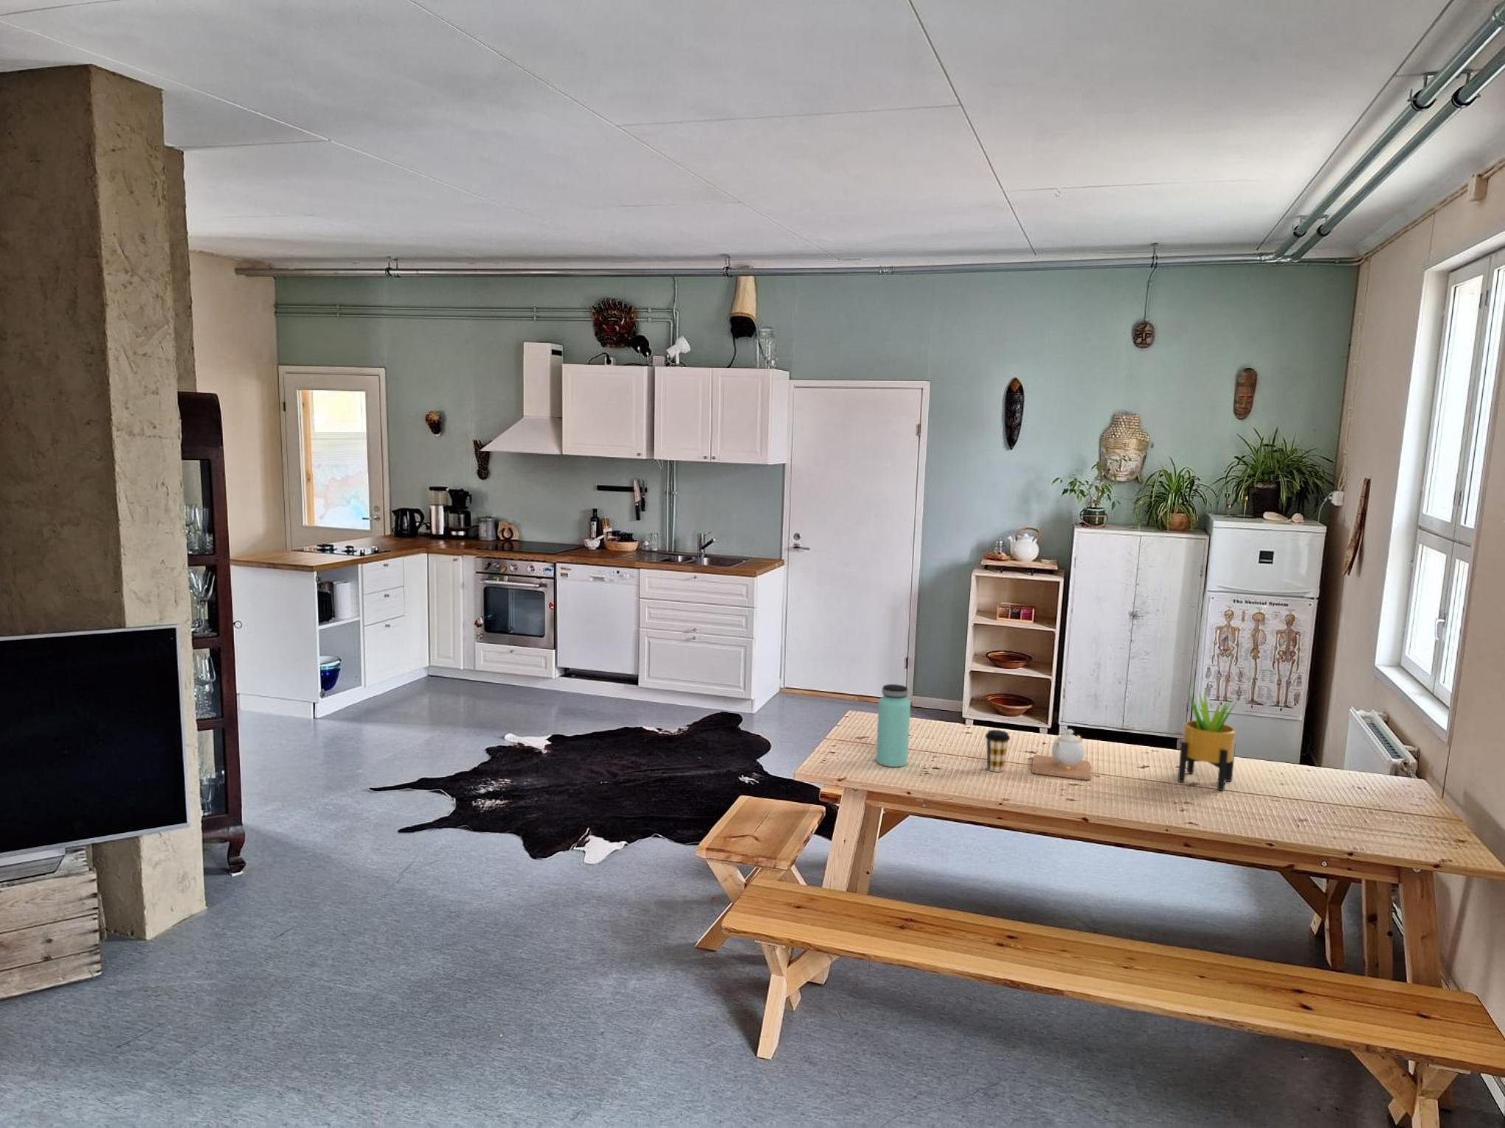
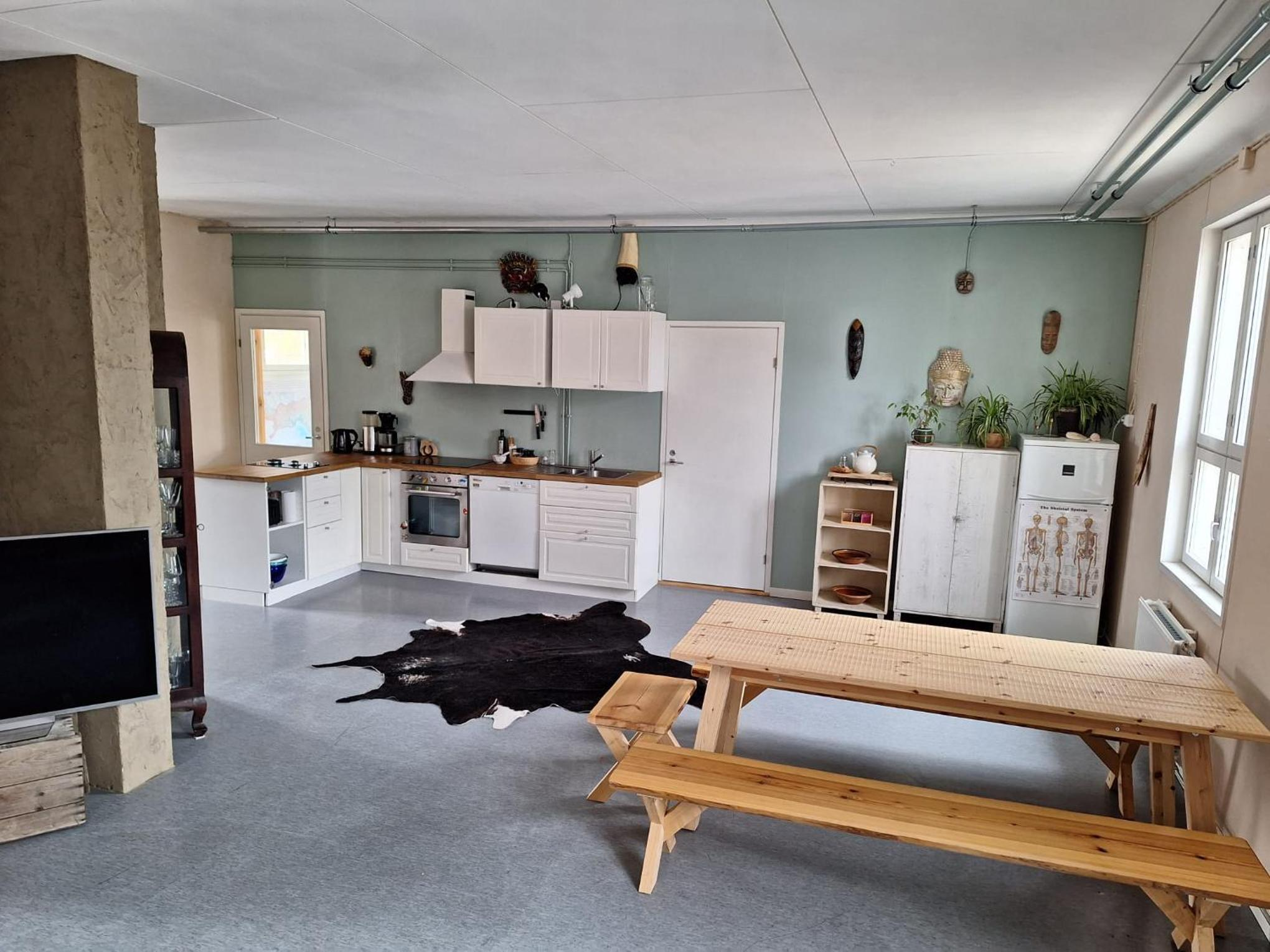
- teapot [1031,729,1091,781]
- potted plant [1178,684,1241,791]
- bottle [876,684,911,768]
- coffee cup [984,729,1011,773]
